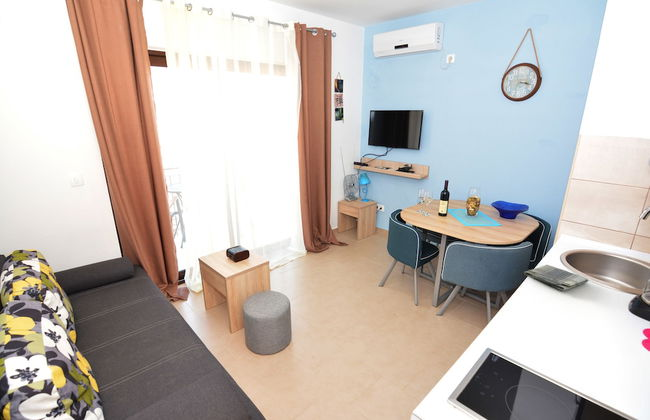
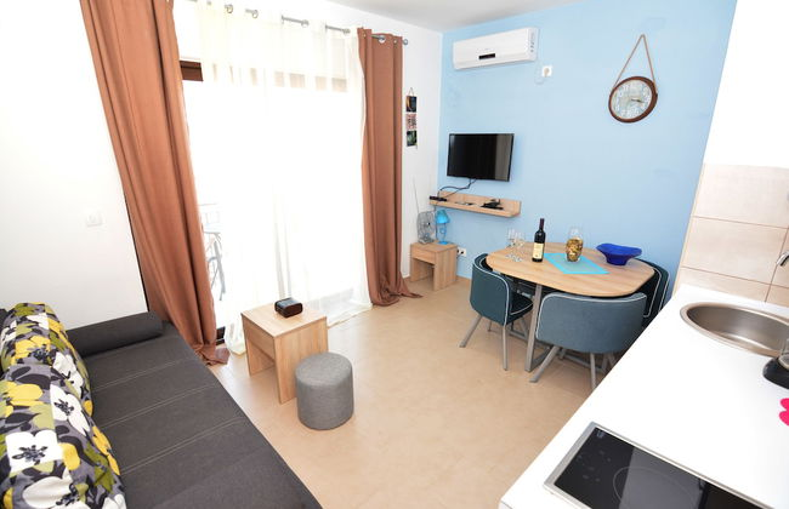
- dish towel [523,264,589,291]
